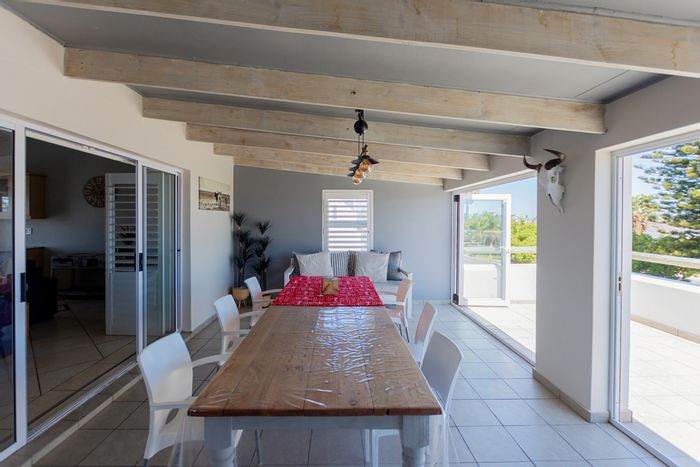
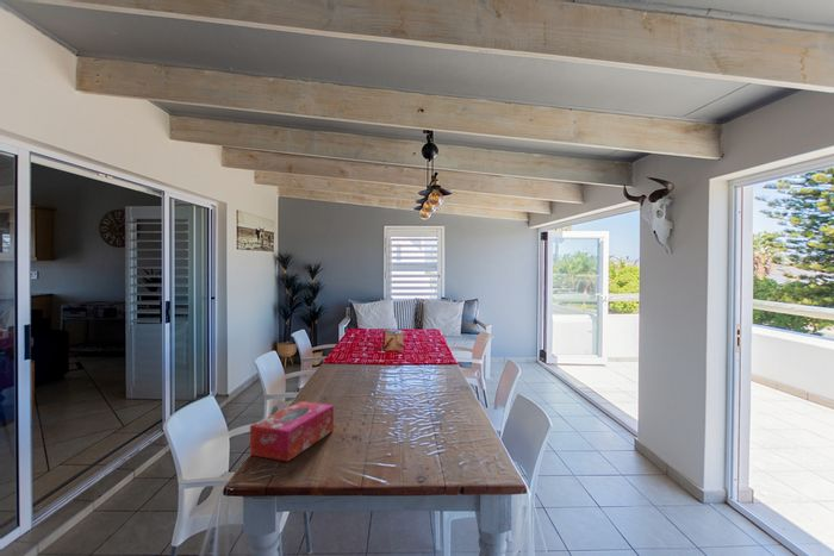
+ tissue box [249,400,335,463]
